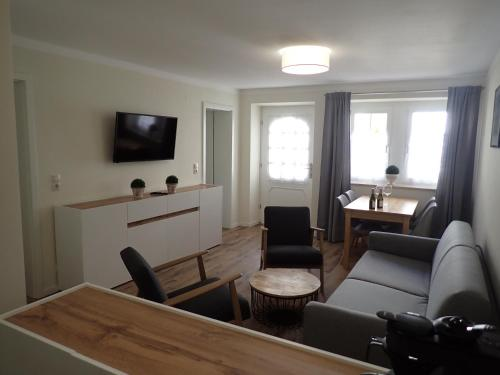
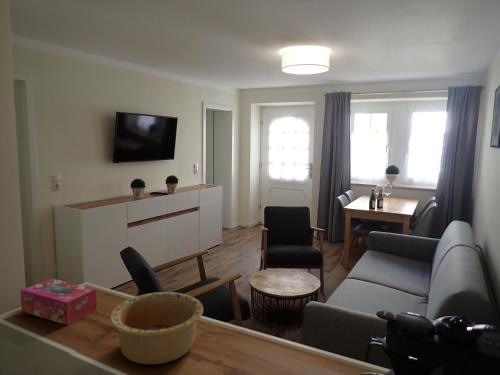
+ bowl [109,291,204,365]
+ tissue box [19,277,98,326]
